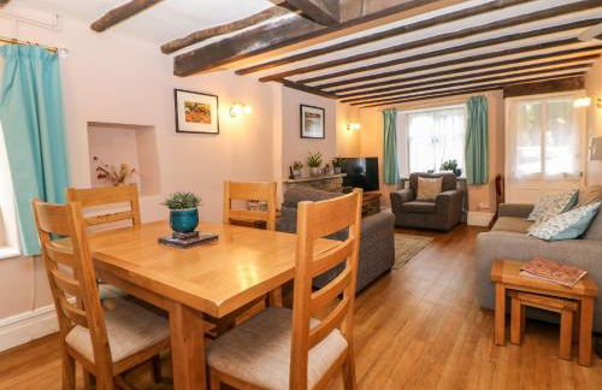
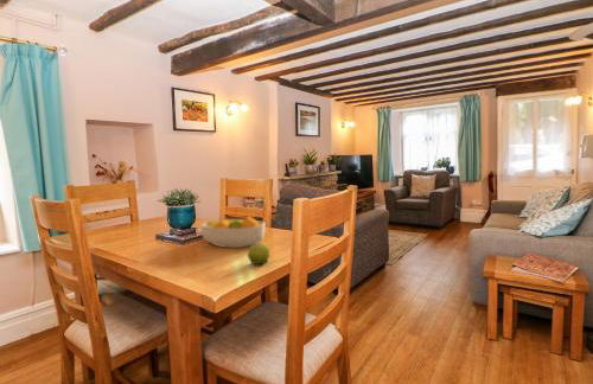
+ fruit [247,242,270,265]
+ fruit bowl [199,216,267,249]
